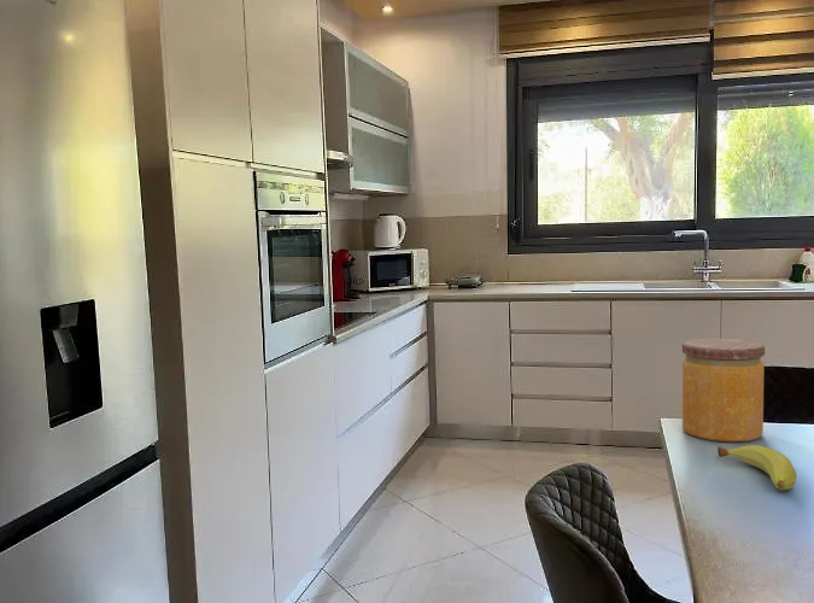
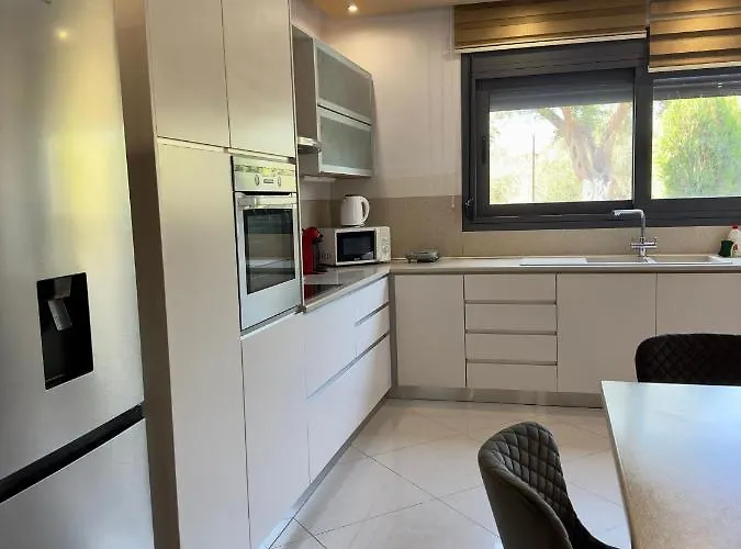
- jar [681,338,766,444]
- fruit [716,444,798,492]
